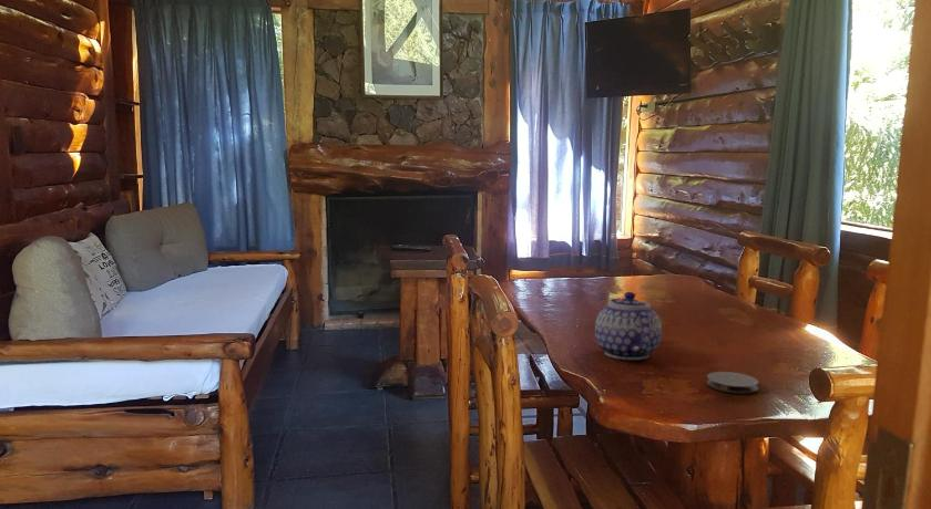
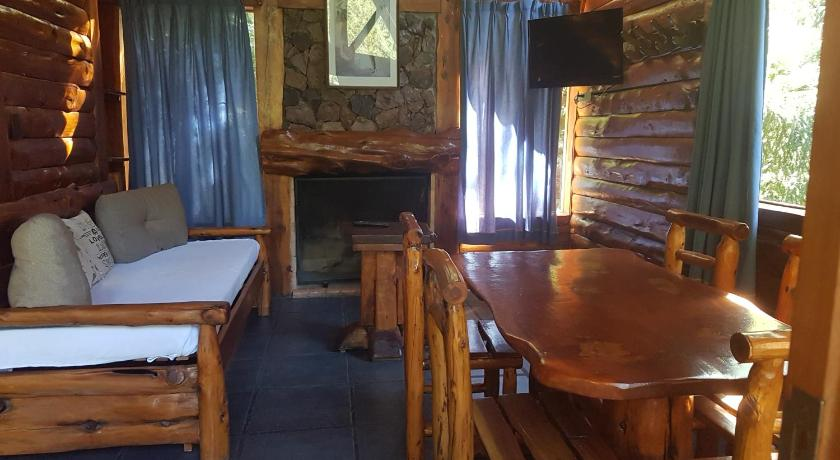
- teapot [594,291,663,361]
- coaster [706,371,760,394]
